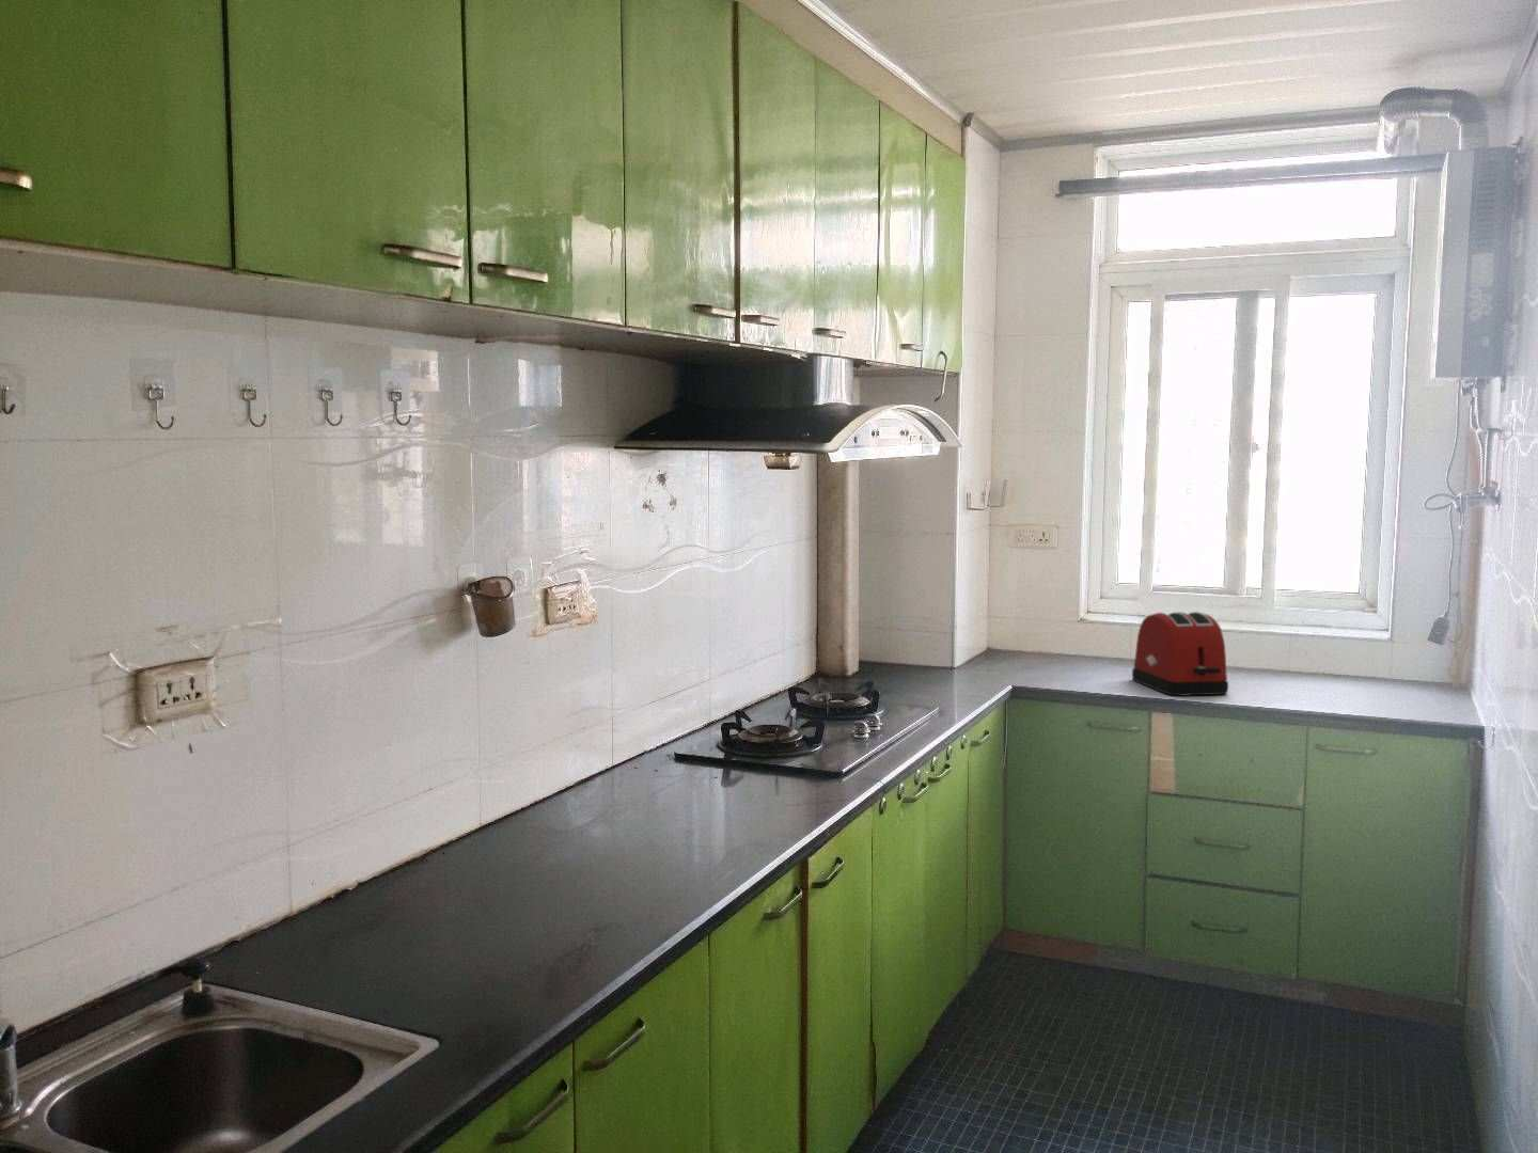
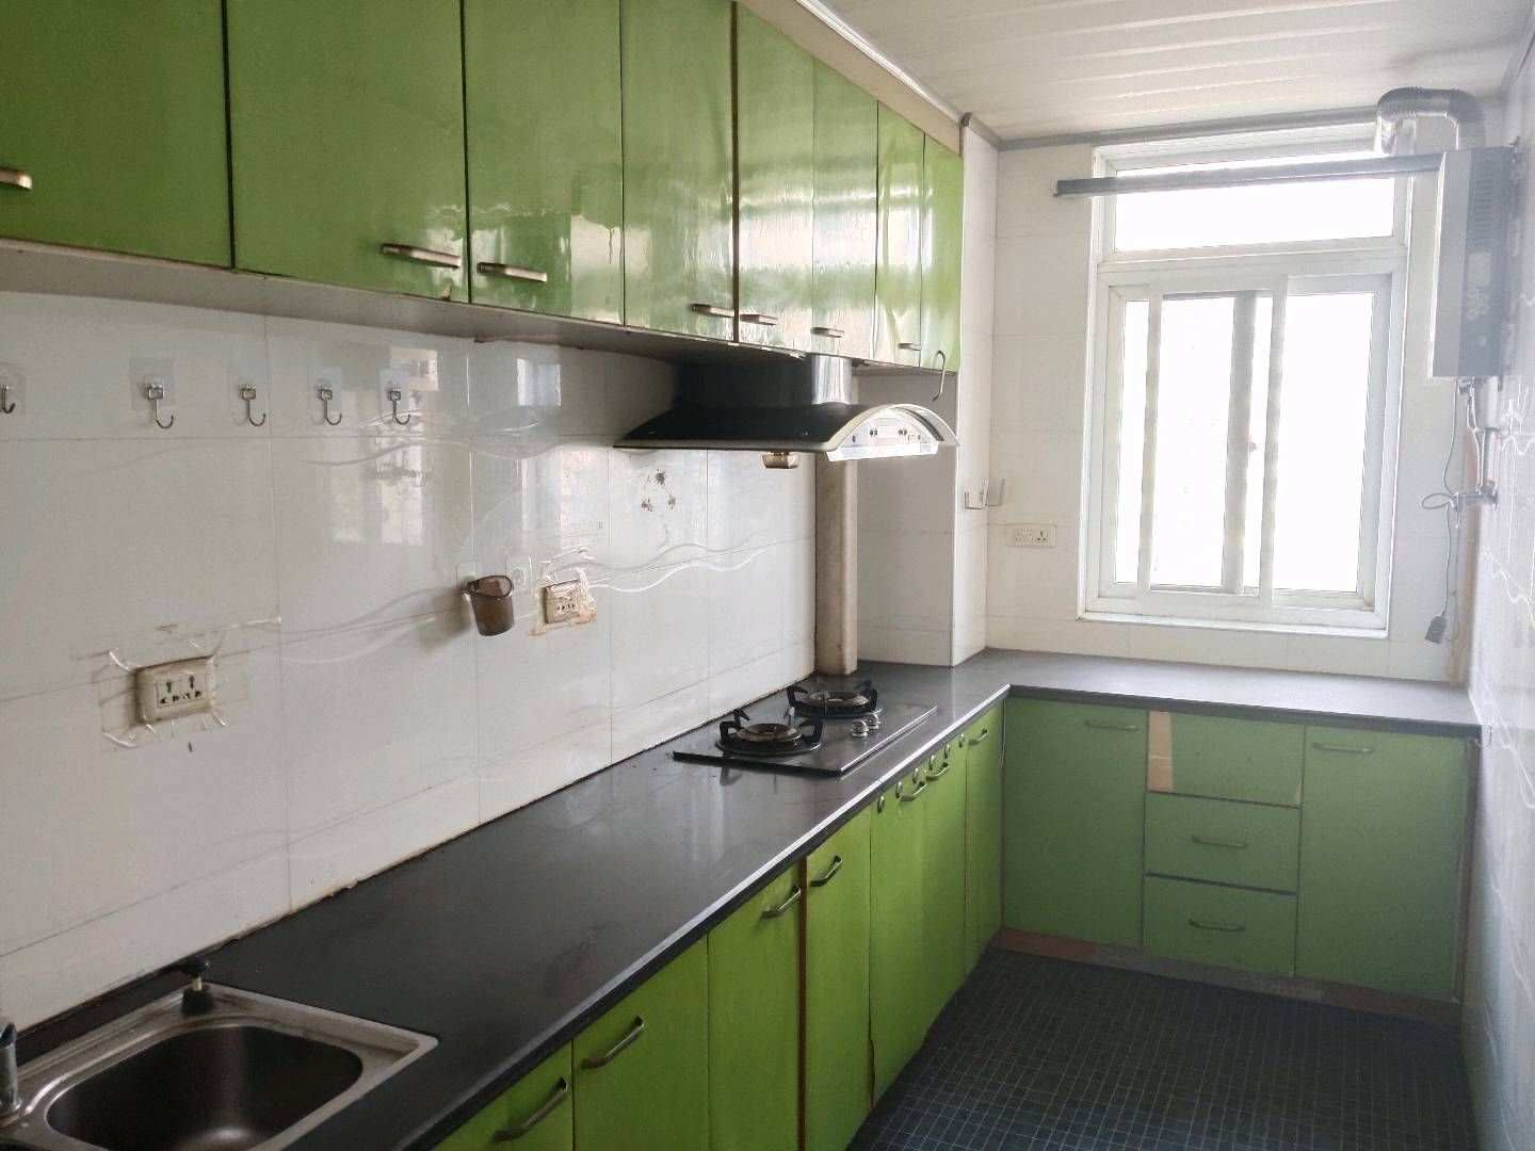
- toaster [1131,610,1229,698]
